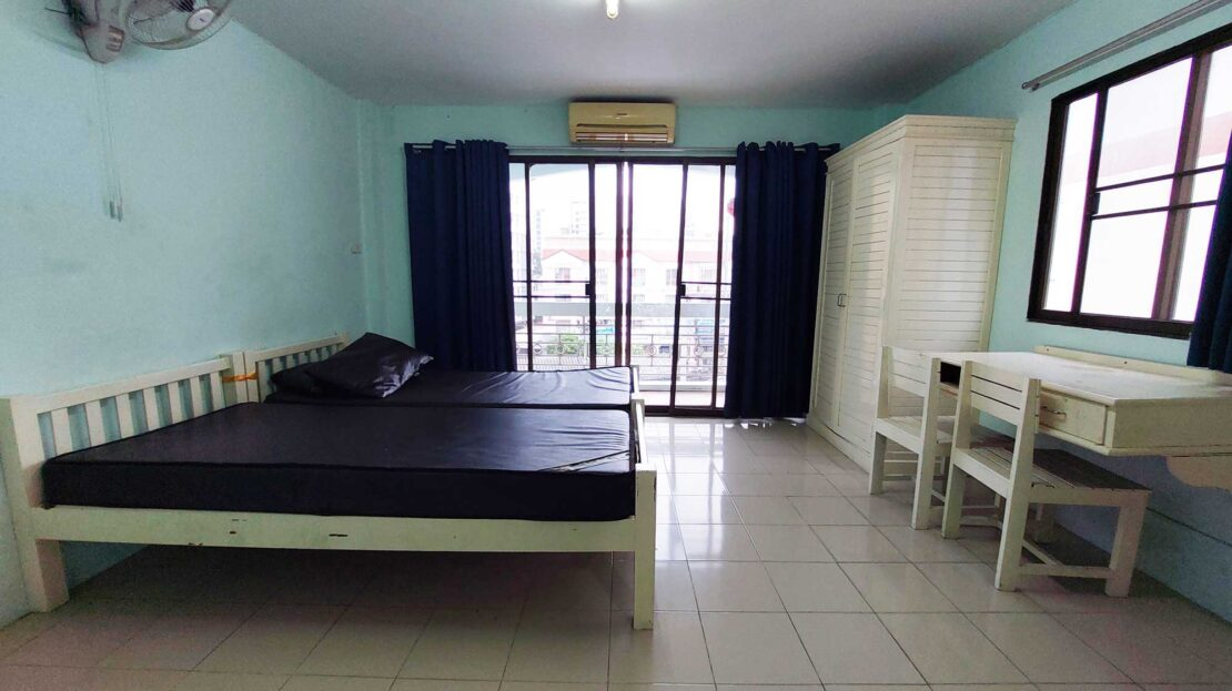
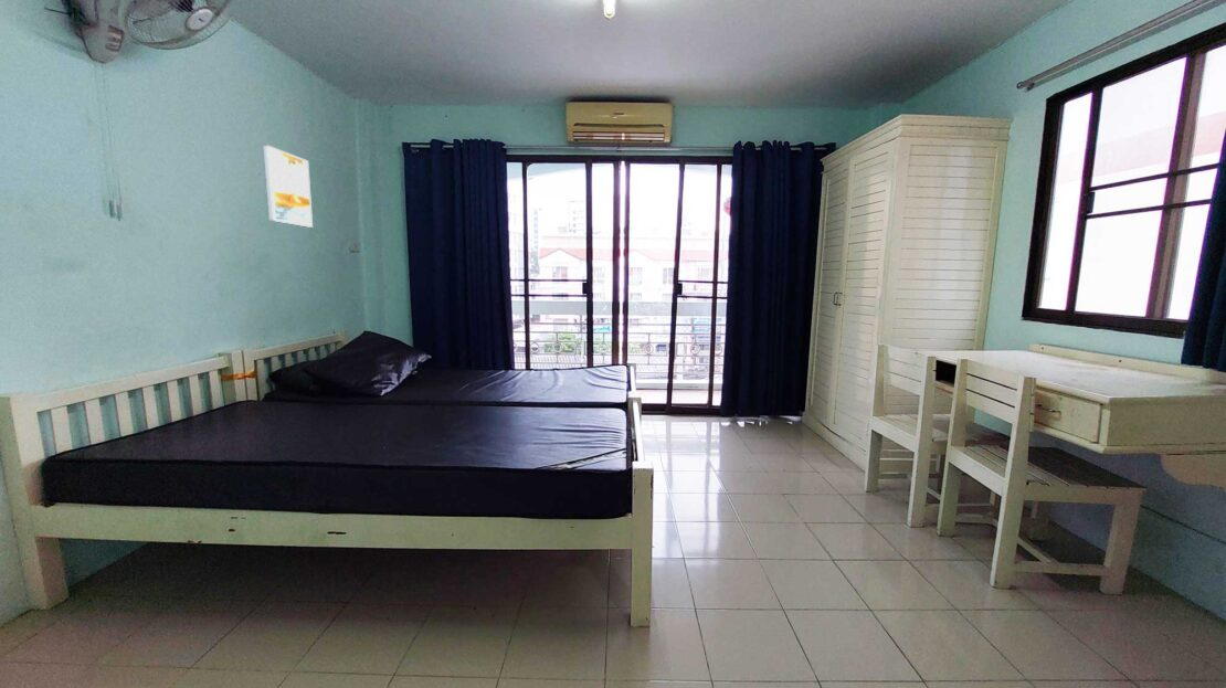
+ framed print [262,145,314,229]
